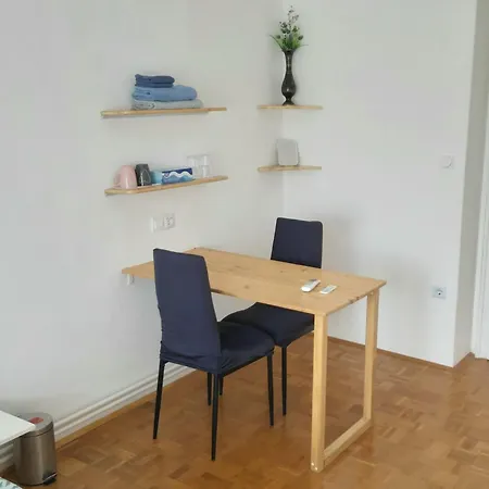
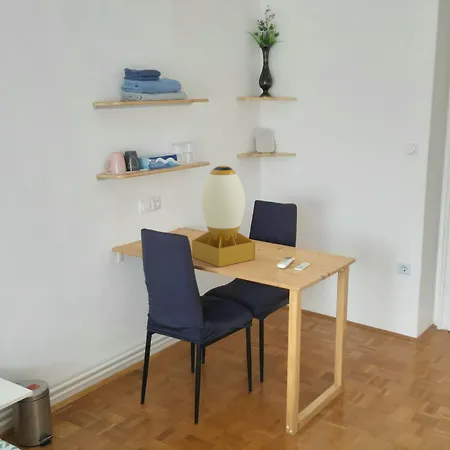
+ desk lamp [191,165,256,268]
